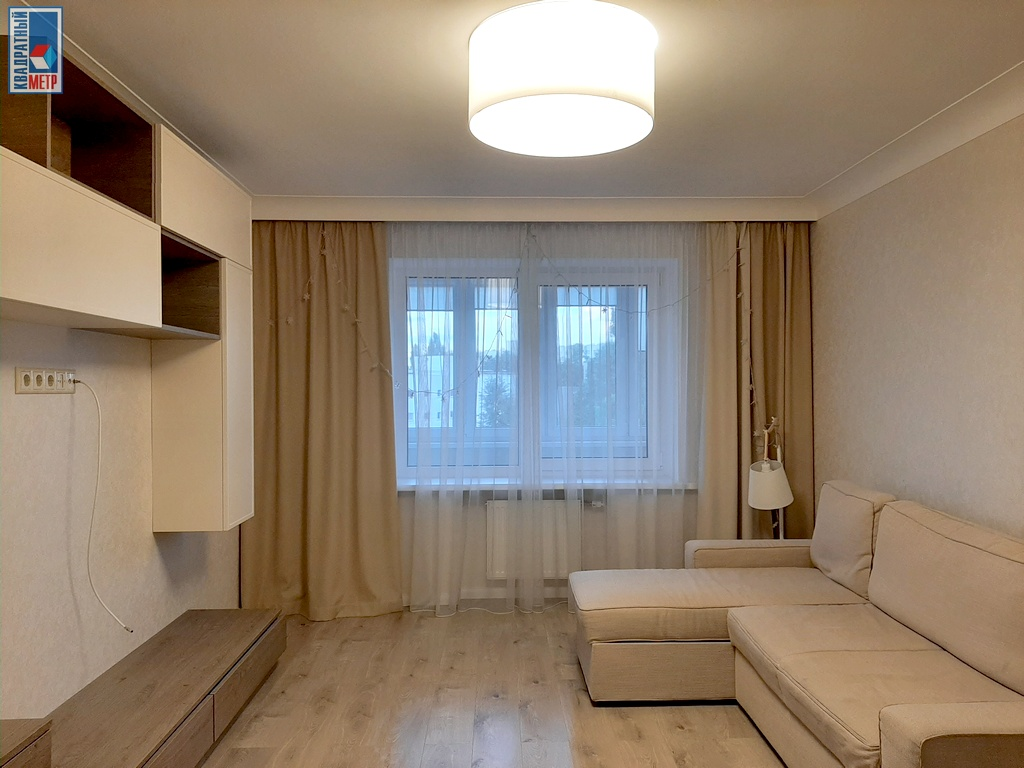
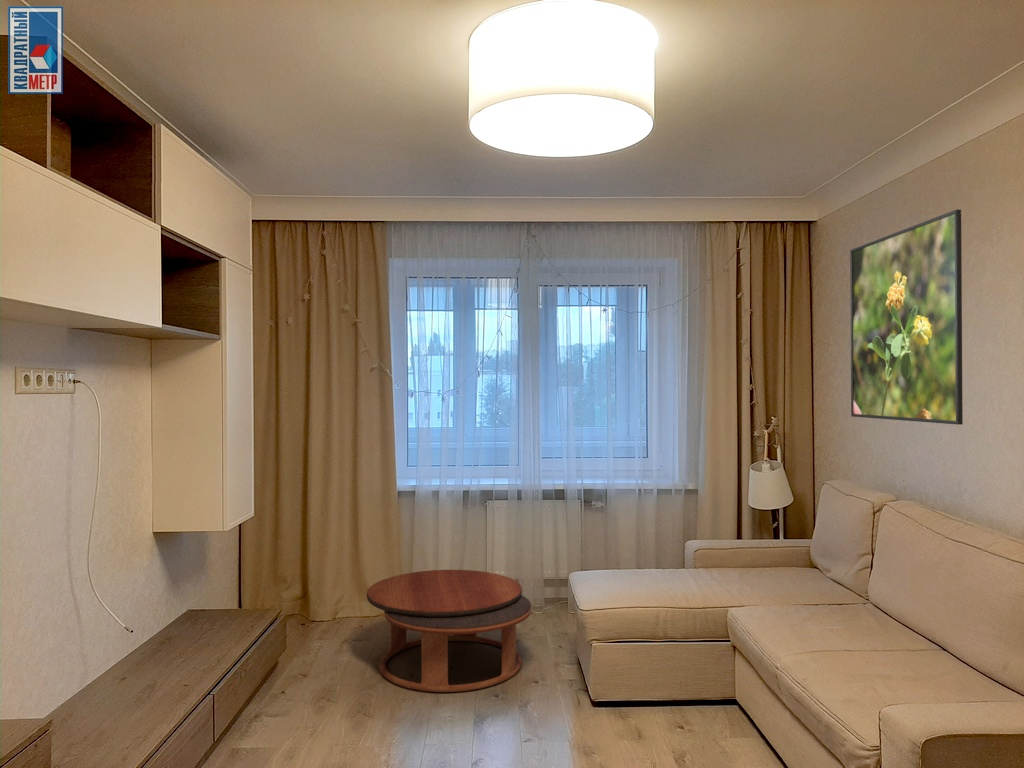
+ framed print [849,209,964,426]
+ coffee table [366,569,533,693]
